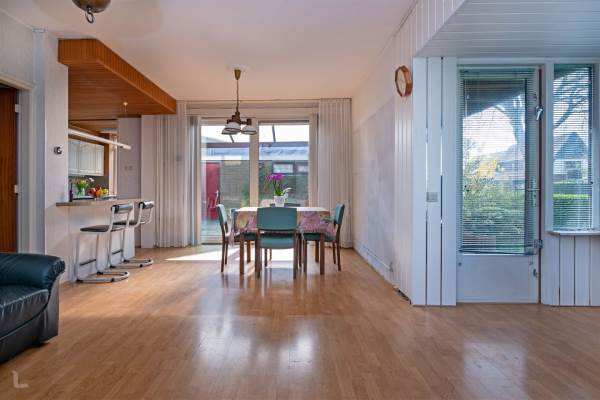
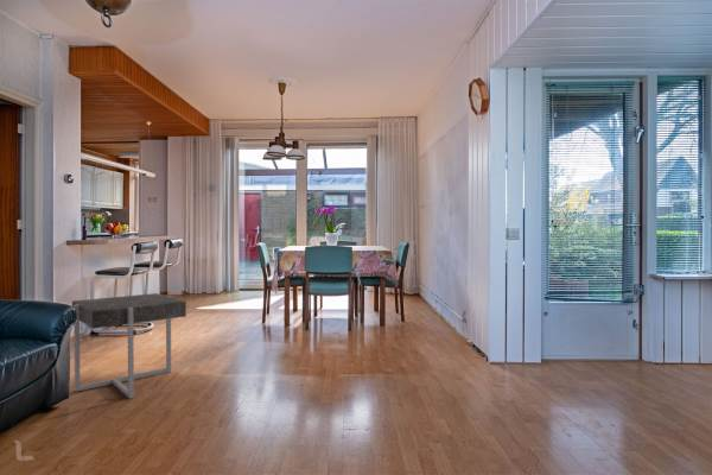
+ side table [71,292,187,399]
